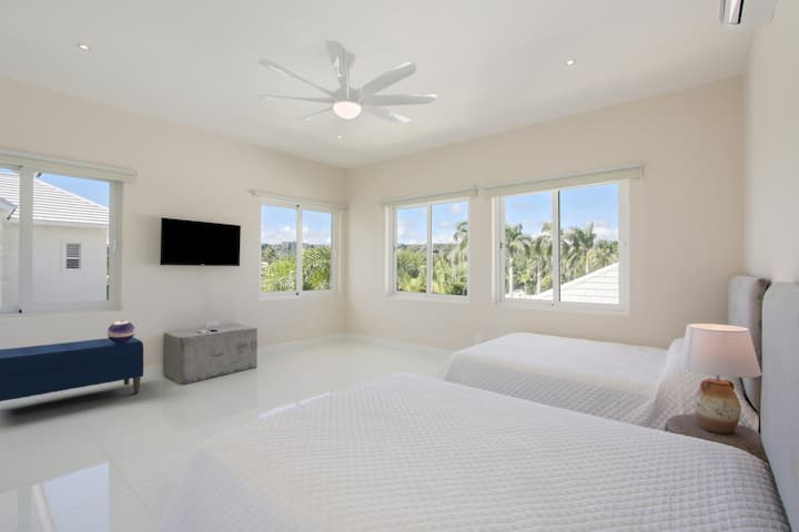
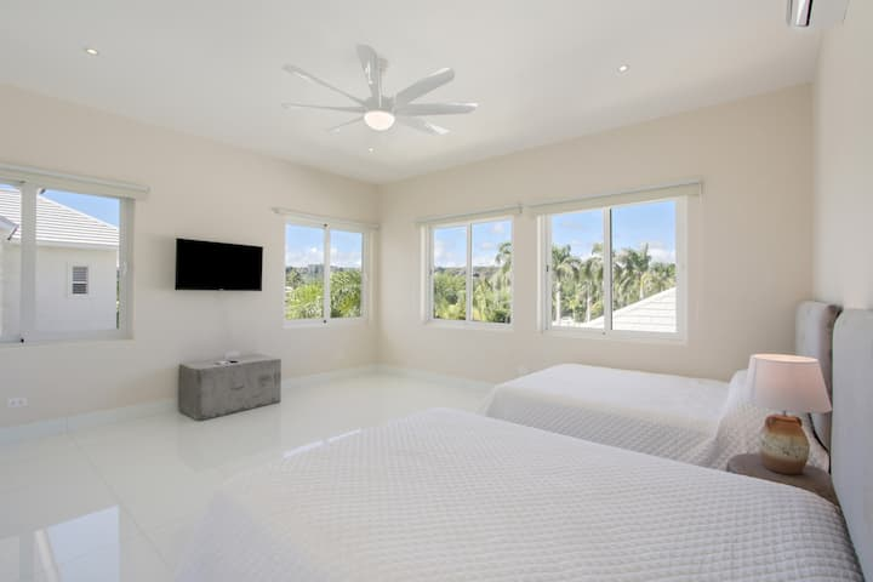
- bench [0,337,145,402]
- decorative sphere [107,319,136,344]
